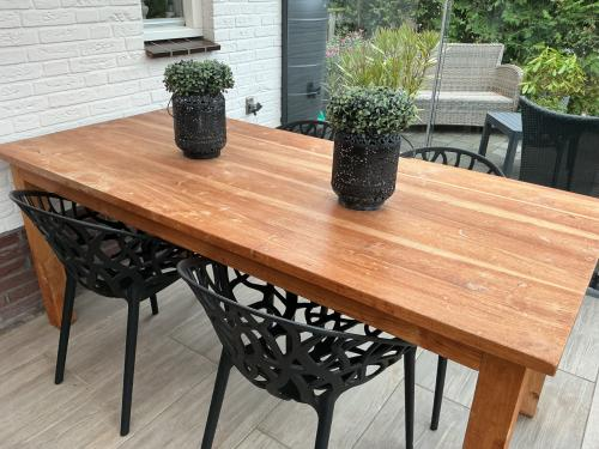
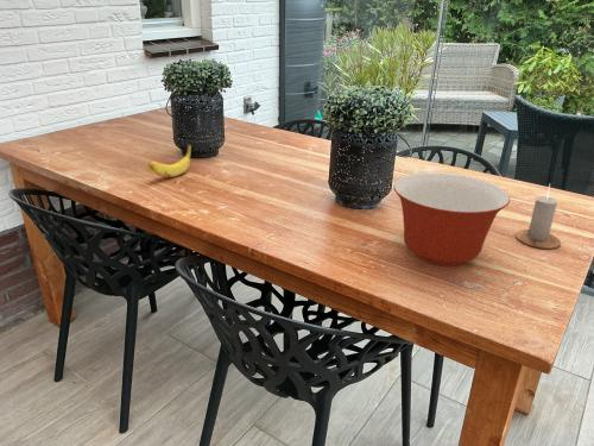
+ mixing bowl [392,171,511,268]
+ banana [146,144,192,178]
+ candle [514,184,562,250]
